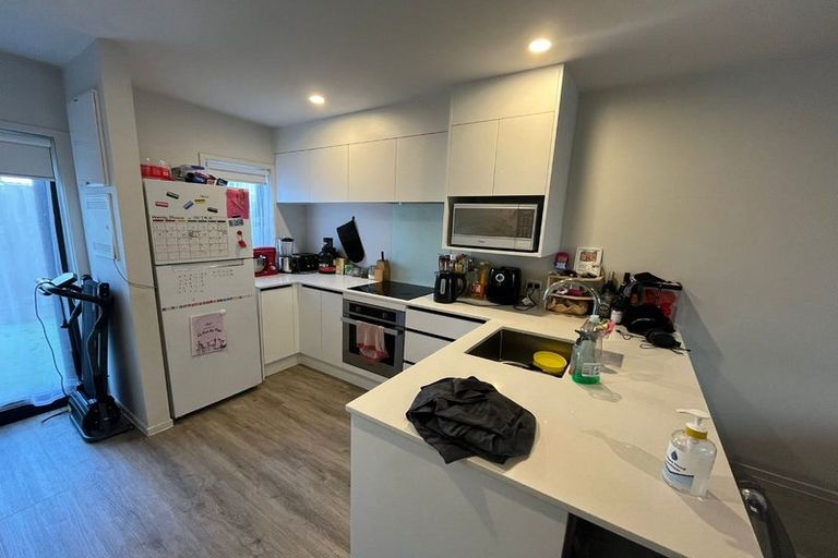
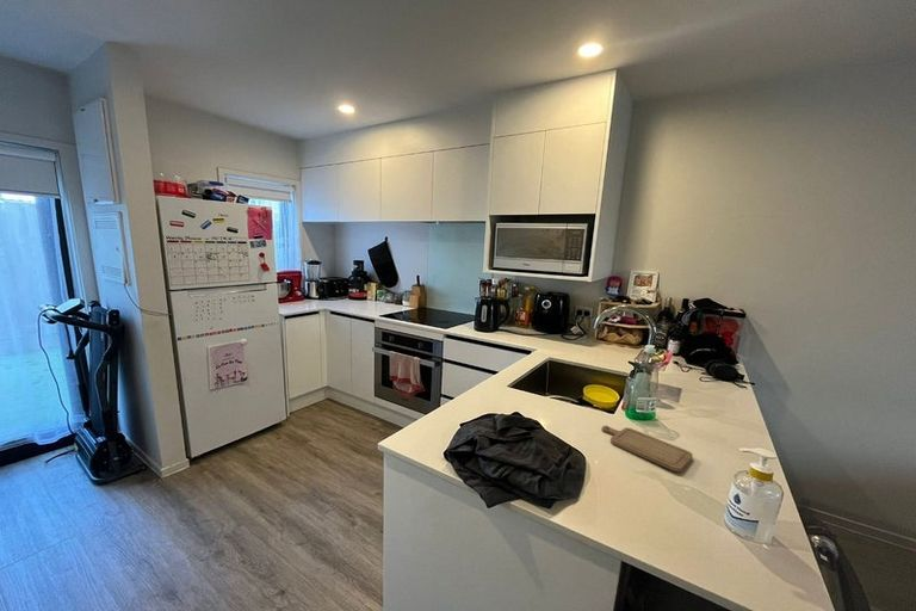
+ chopping board [600,425,694,473]
